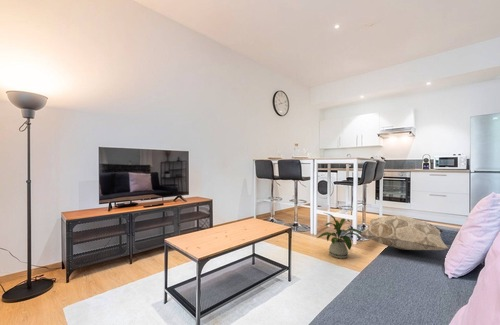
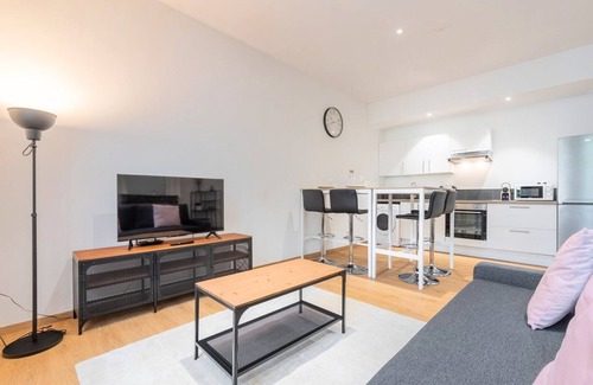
- house plant [316,212,363,259]
- decorative pillow [360,215,450,251]
